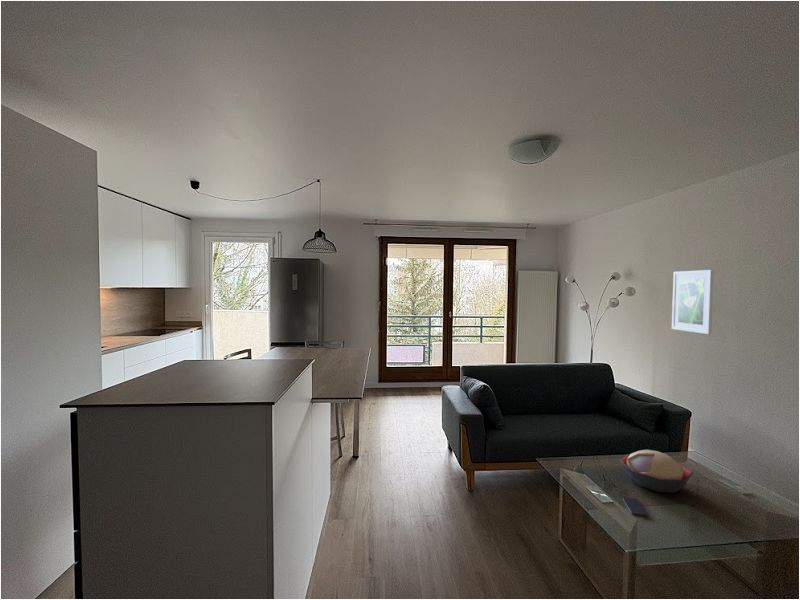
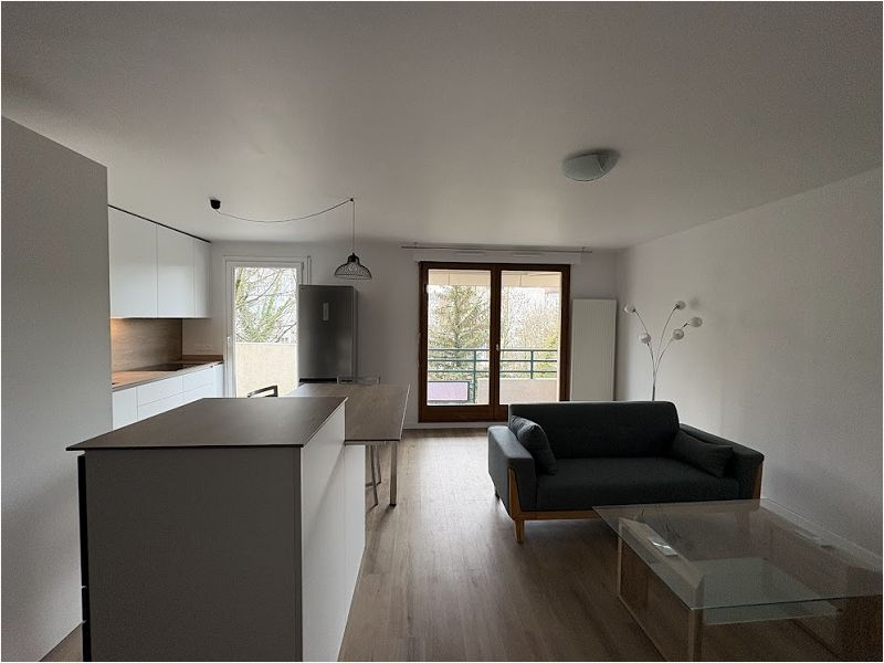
- decorative bowl [619,449,693,494]
- smartphone [622,496,649,517]
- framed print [671,269,715,335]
